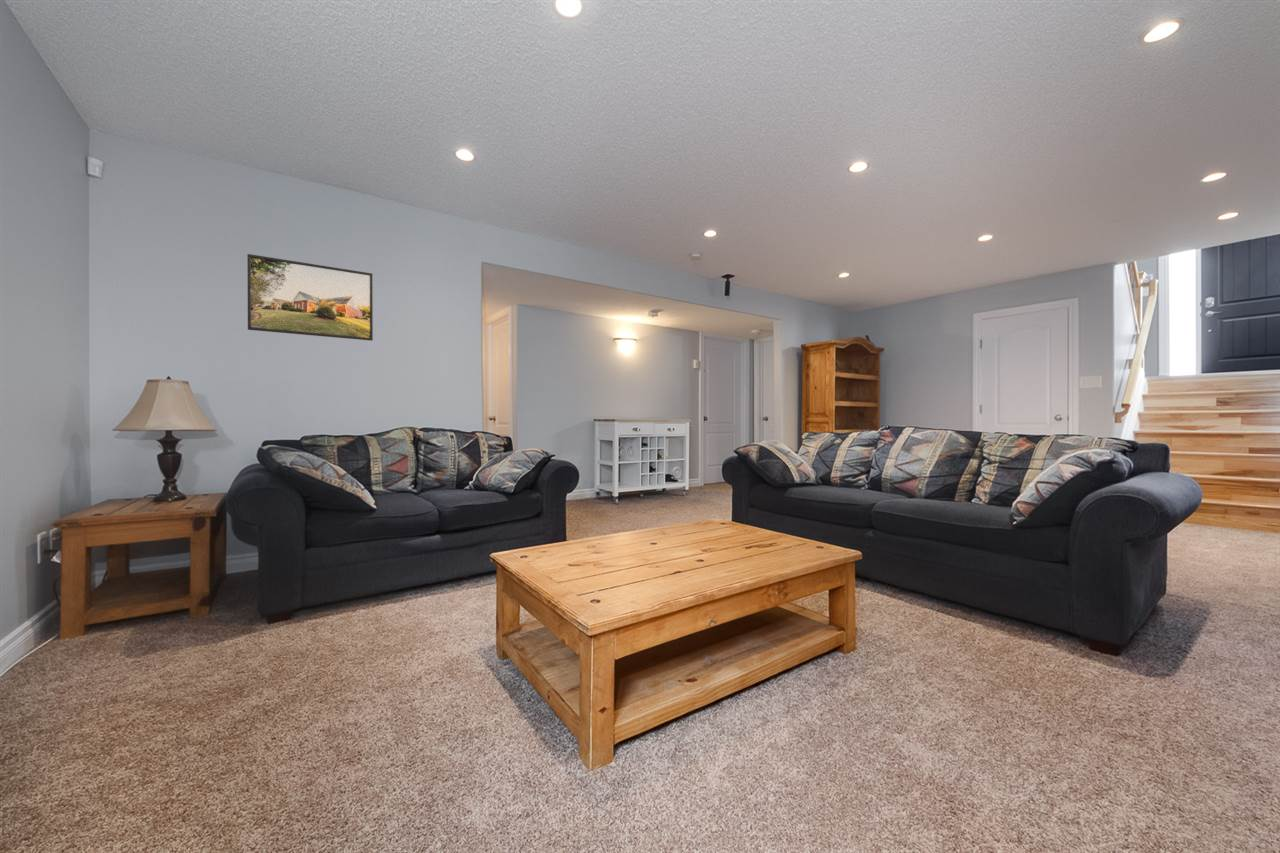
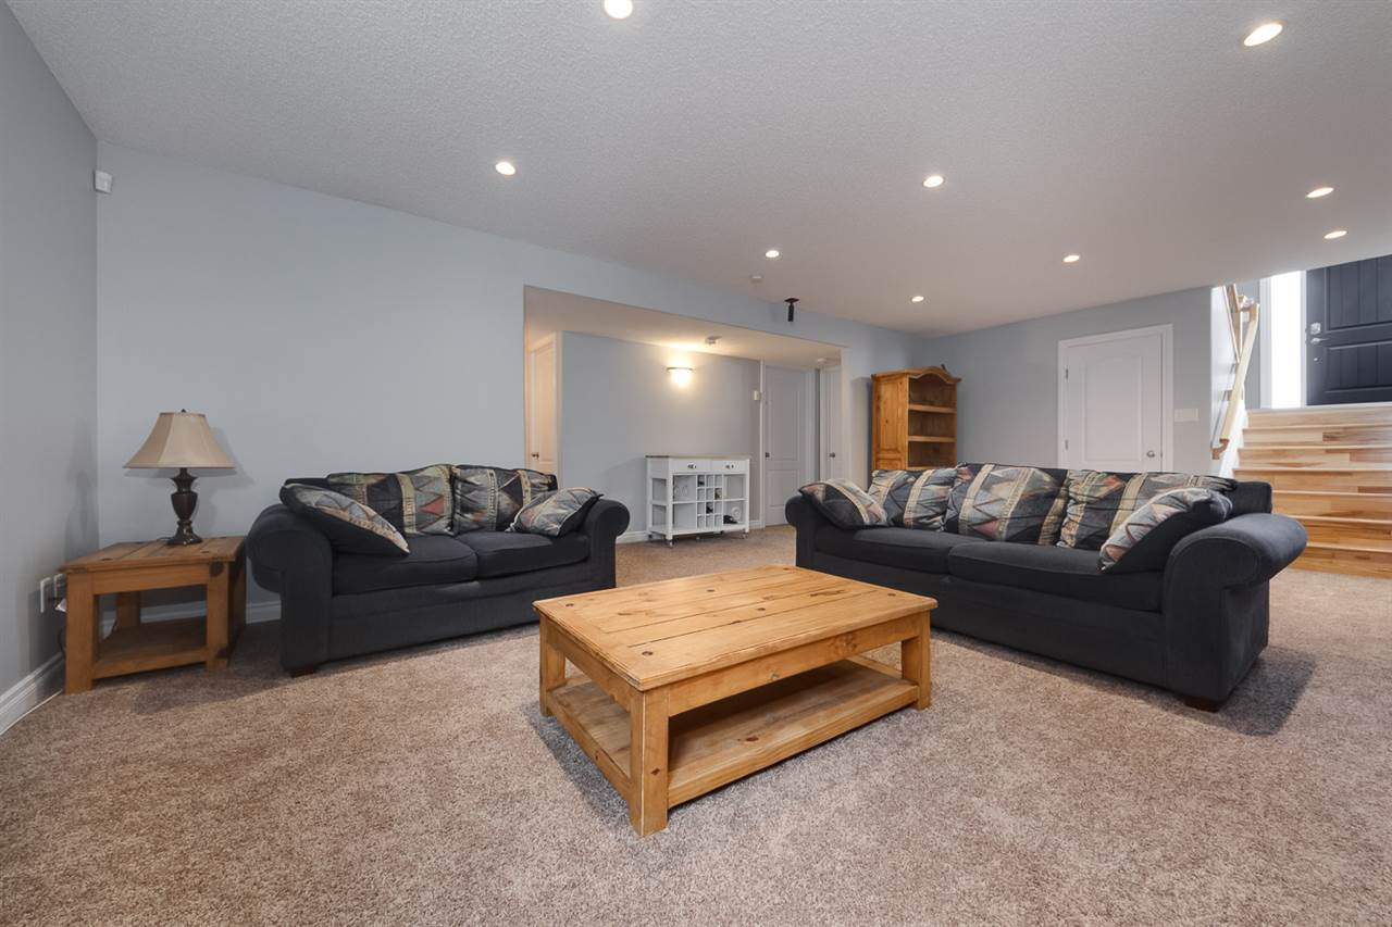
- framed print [246,253,374,342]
